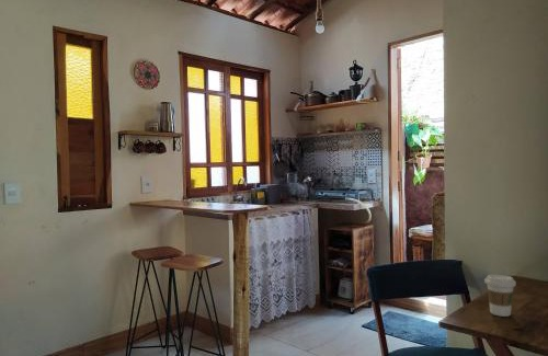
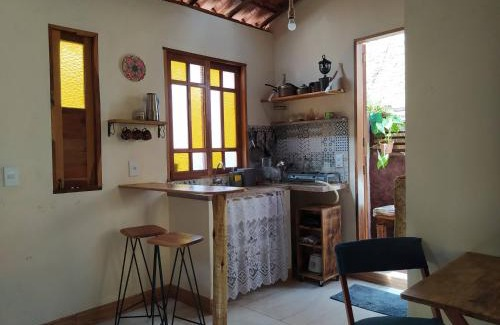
- coffee cup [483,274,517,318]
